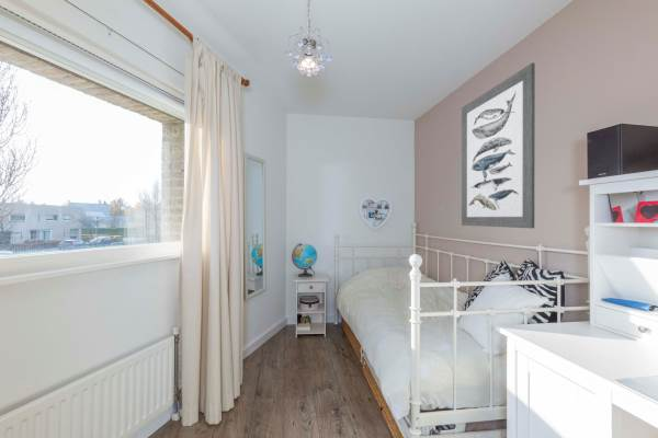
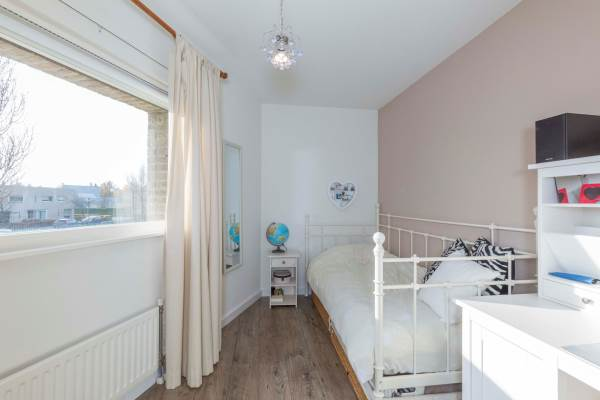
- wall art [461,62,536,229]
